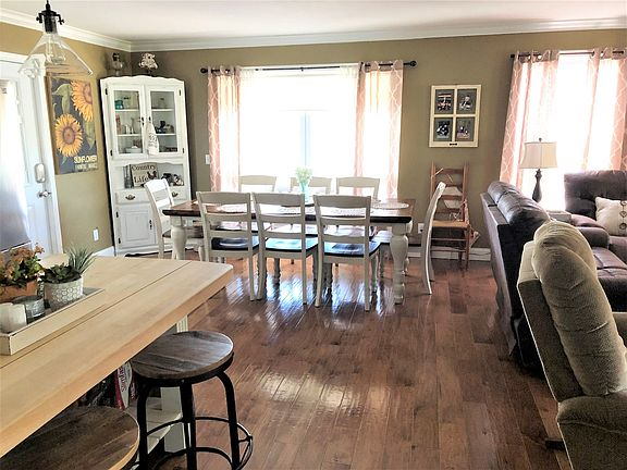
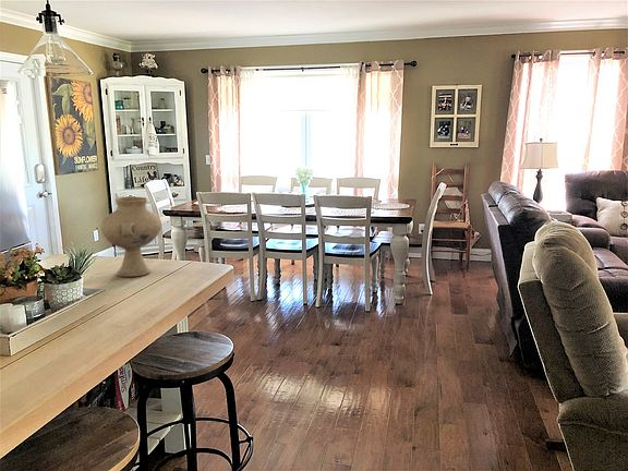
+ vase [99,195,162,278]
